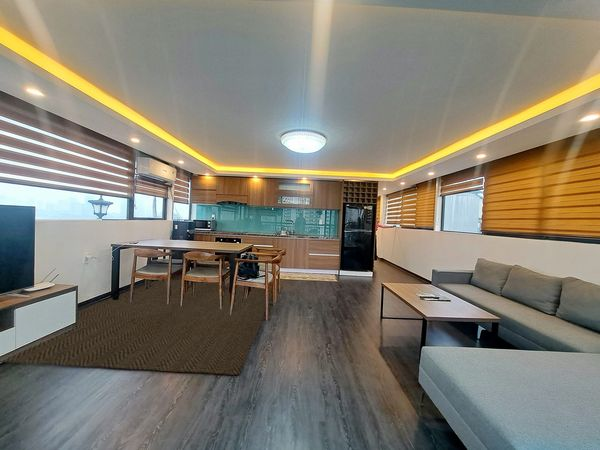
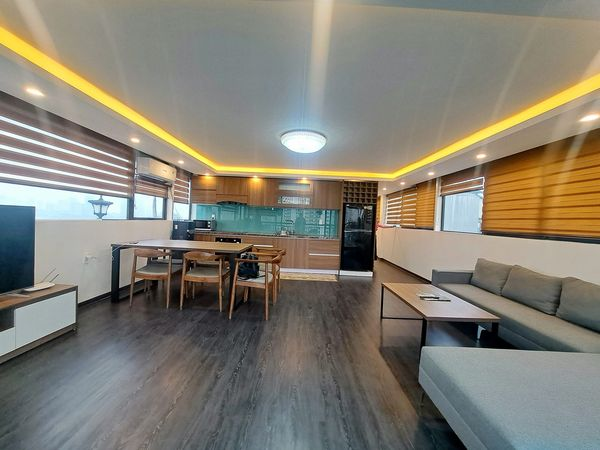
- rug [0,278,273,376]
